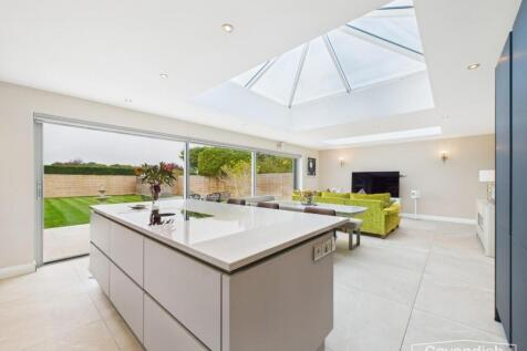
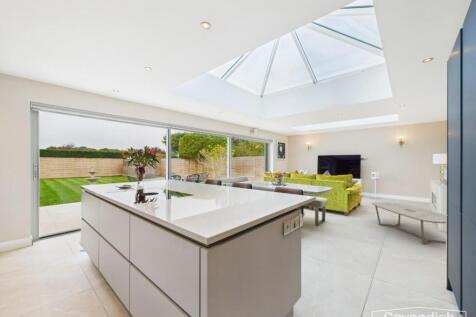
+ coffee table [371,201,447,245]
